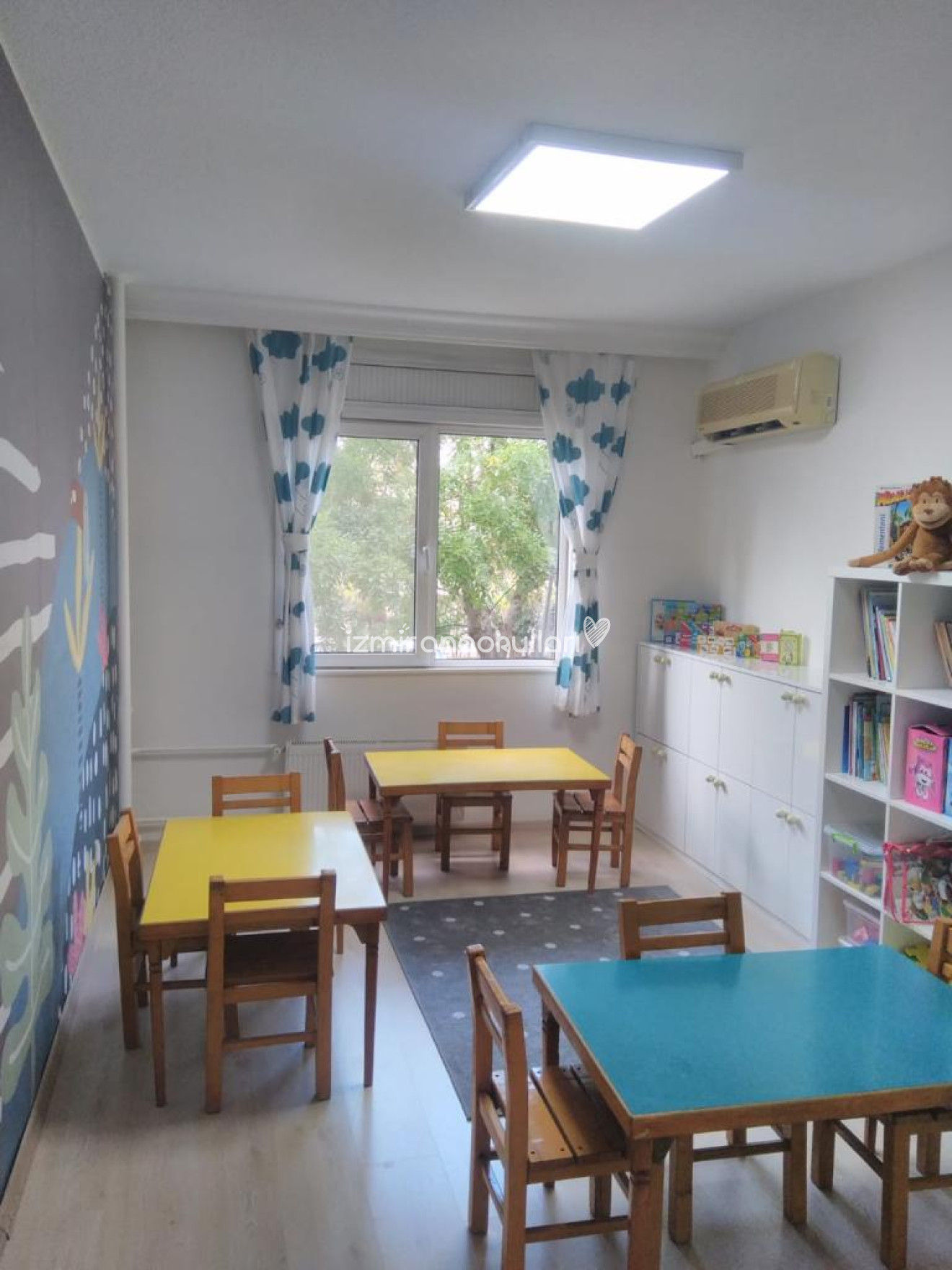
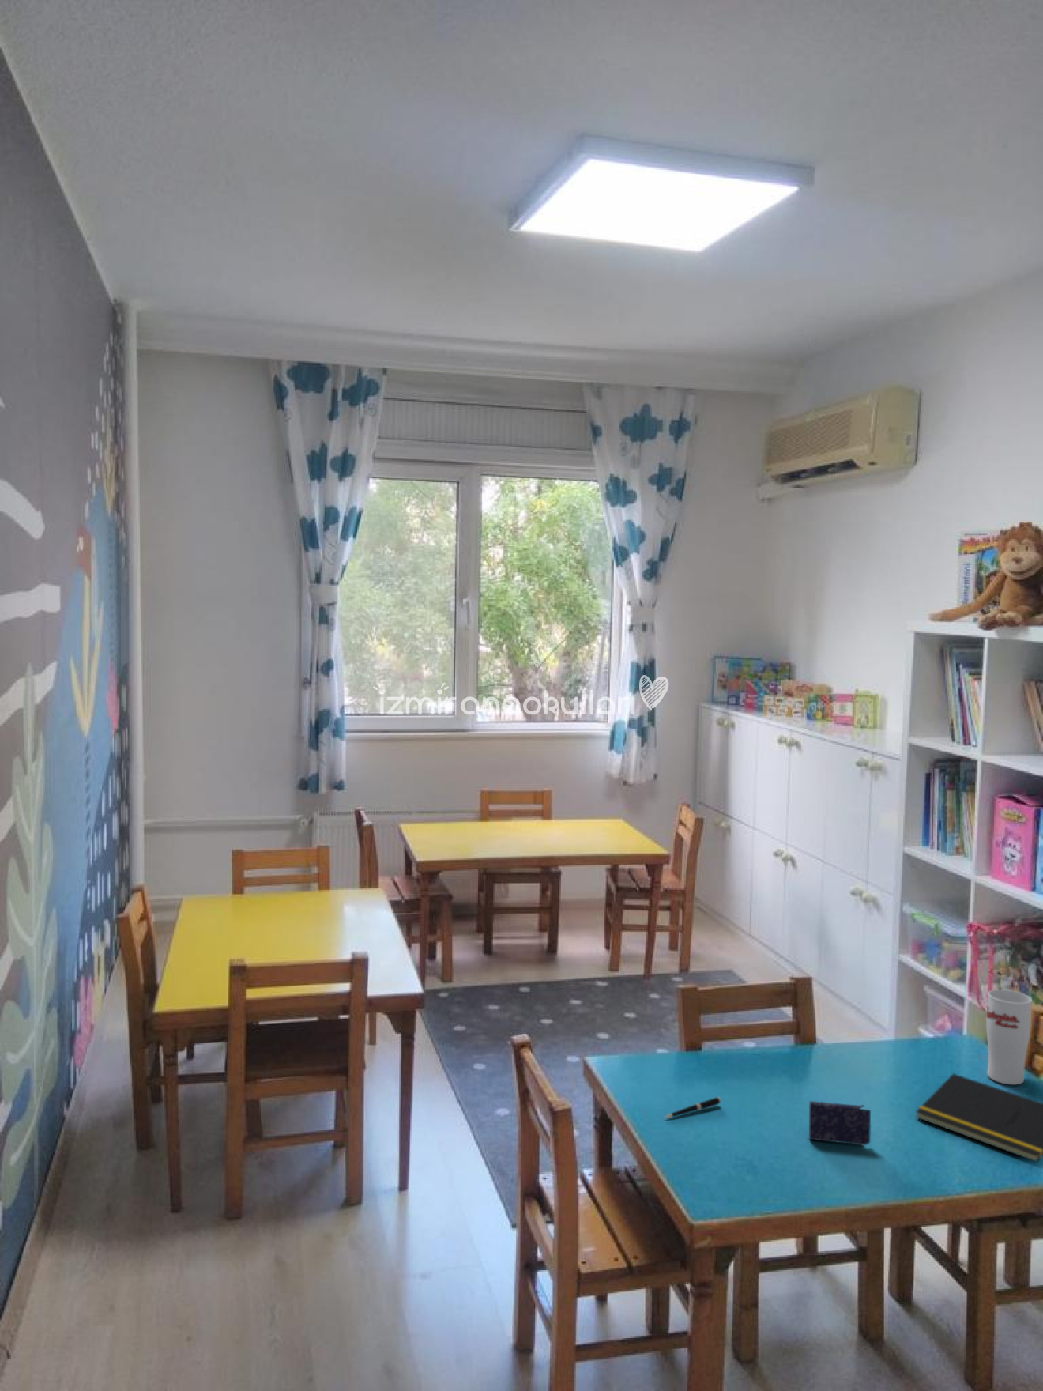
+ notepad [915,1072,1043,1163]
+ cup [986,989,1033,1085]
+ crayon box [809,1100,871,1147]
+ pen [663,1096,722,1119]
